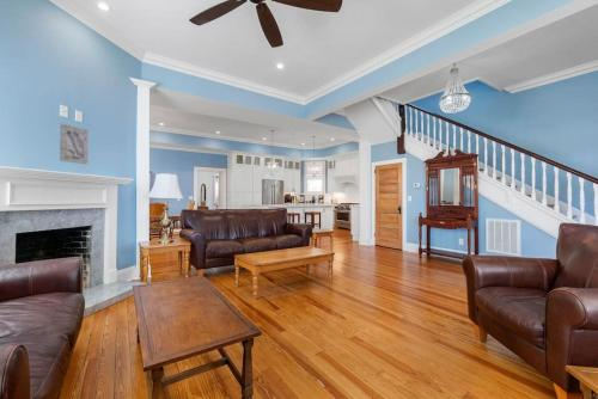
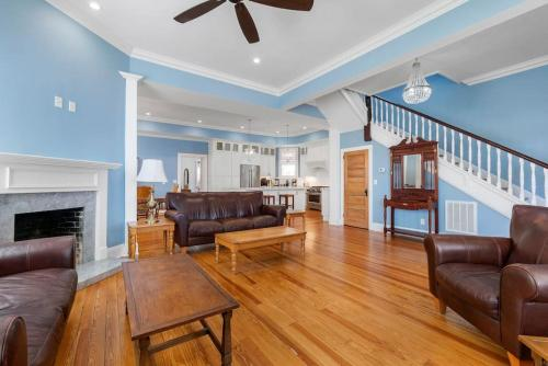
- wall art [59,122,90,165]
